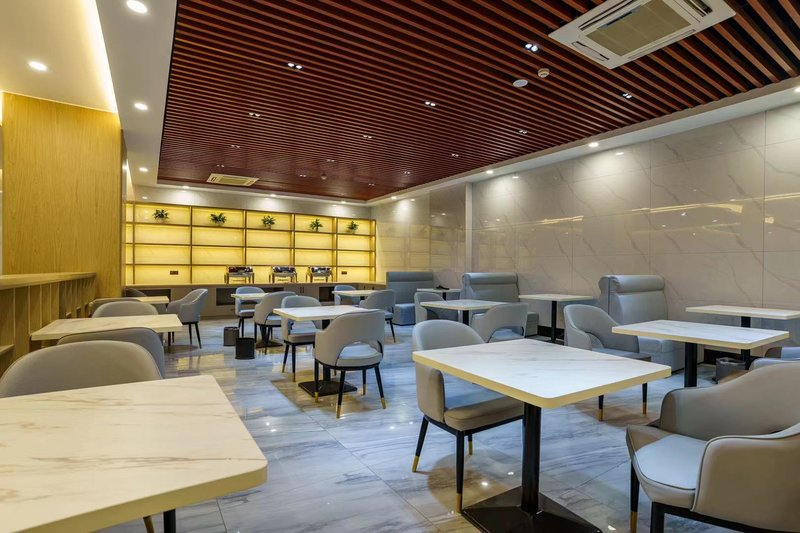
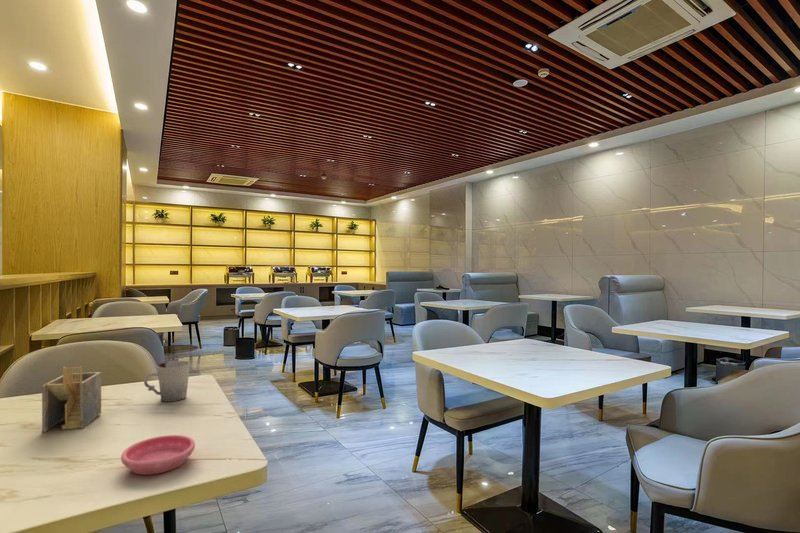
+ napkin holder [41,365,102,433]
+ cup [143,360,191,402]
+ saucer [120,434,196,476]
